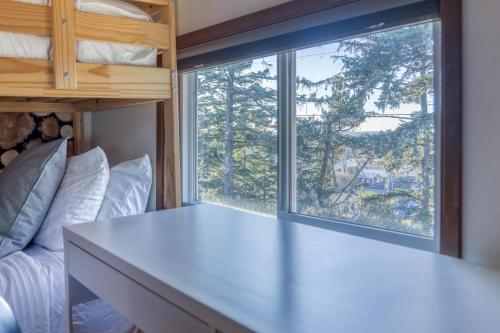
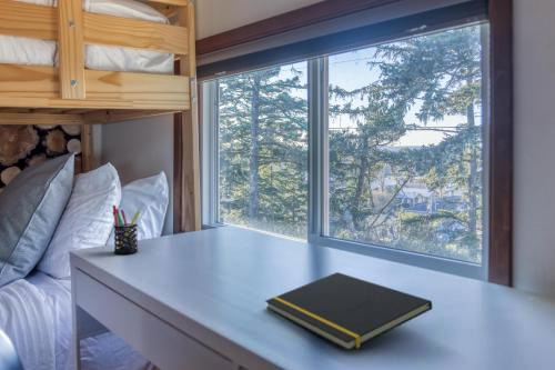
+ pen holder [111,204,142,254]
+ notepad [264,271,433,352]
